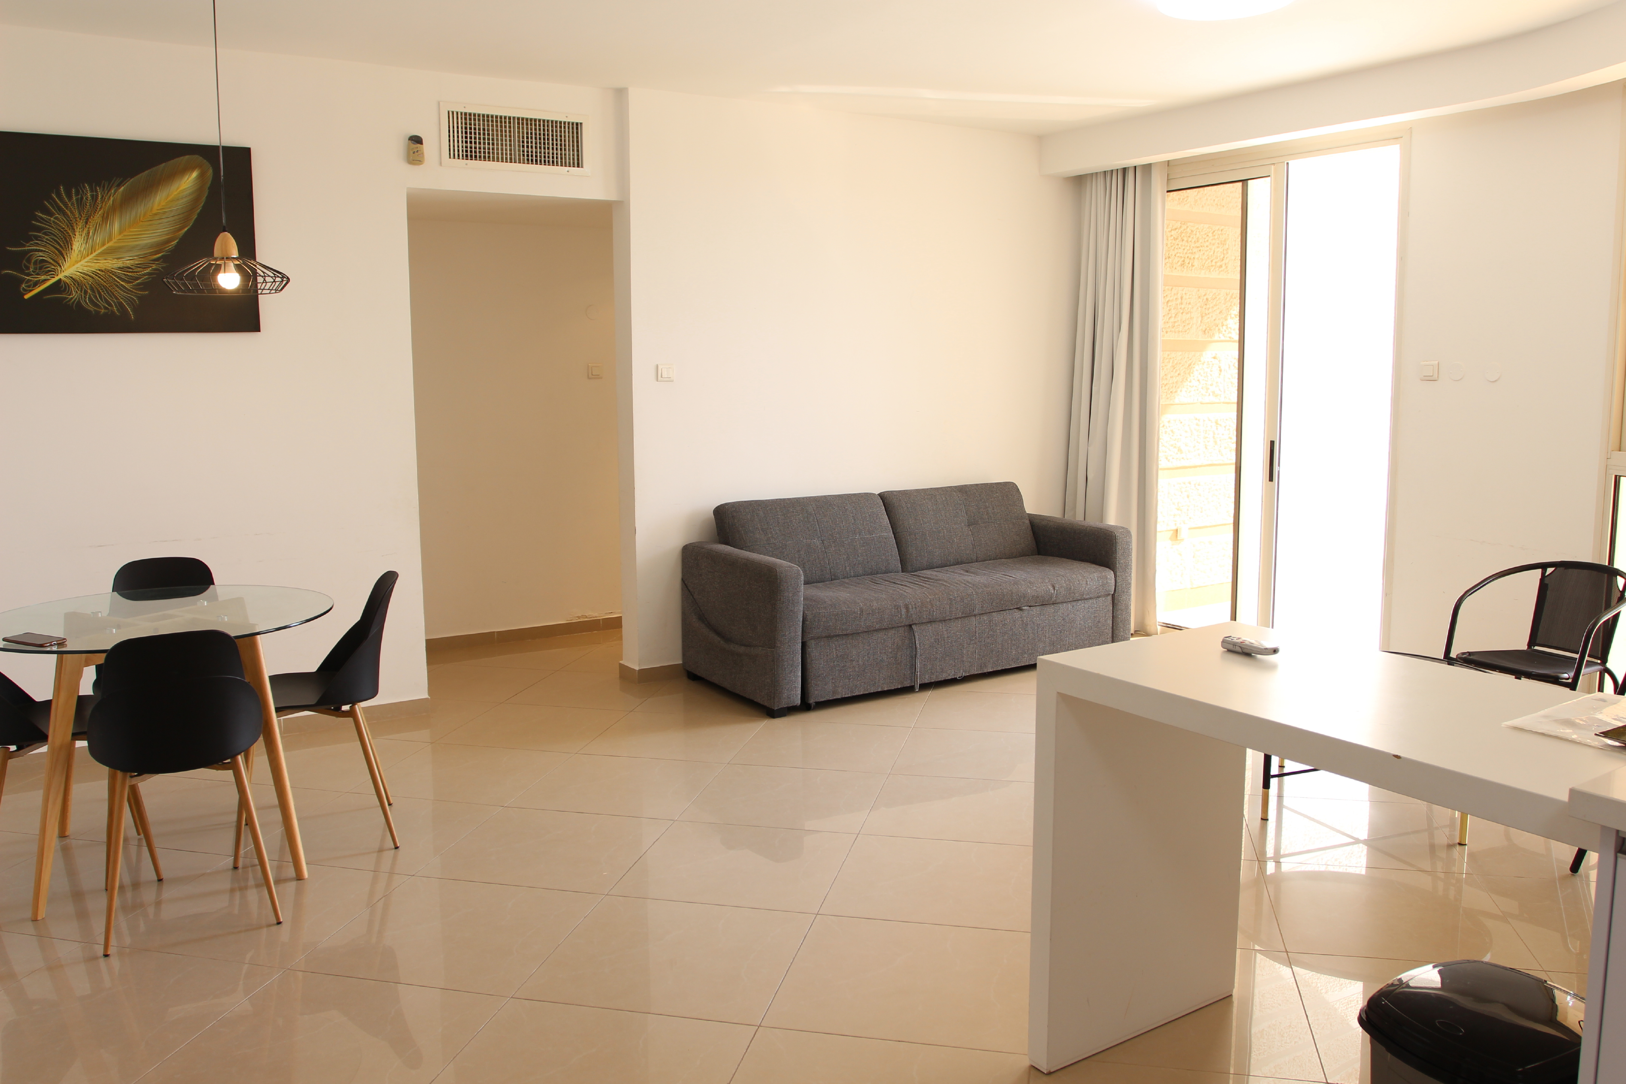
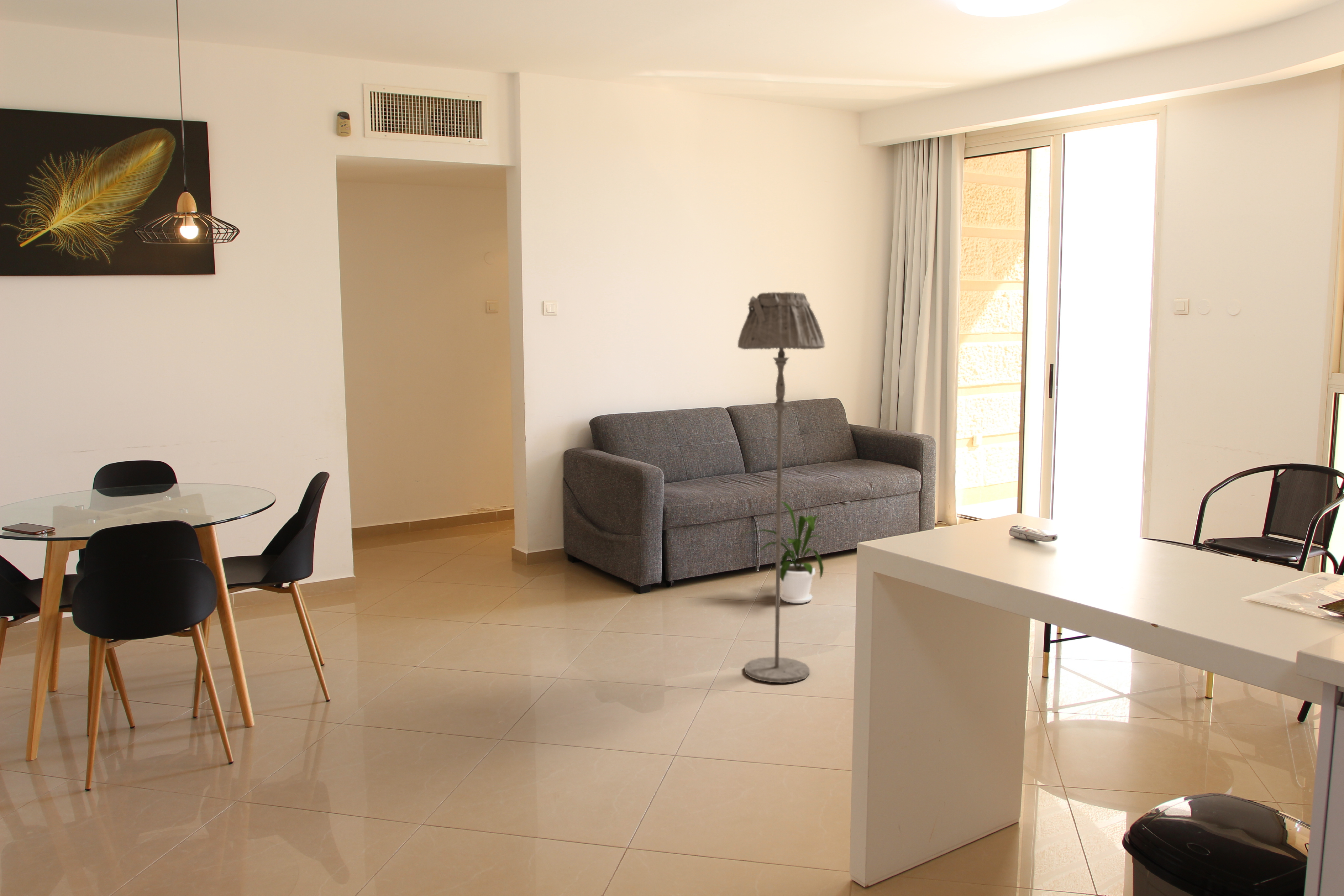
+ floor lamp [737,292,825,683]
+ house plant [740,498,824,603]
